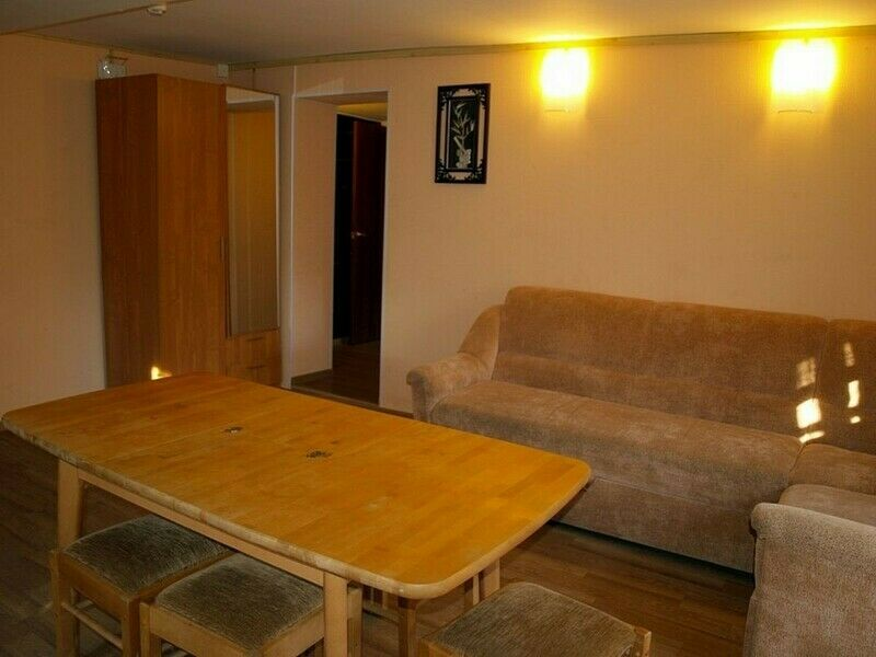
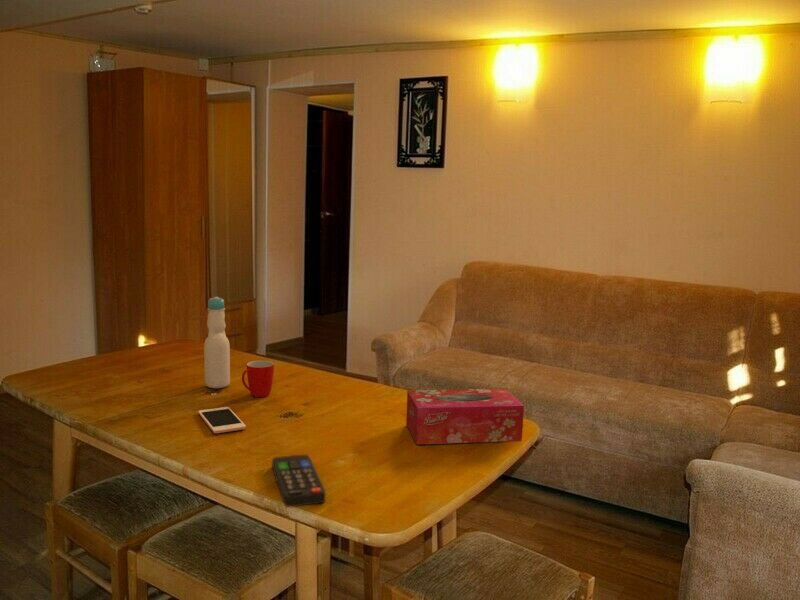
+ bottle [203,296,231,389]
+ tissue box [405,388,525,446]
+ mug [241,360,275,398]
+ remote control [271,454,326,508]
+ cell phone [197,406,247,434]
